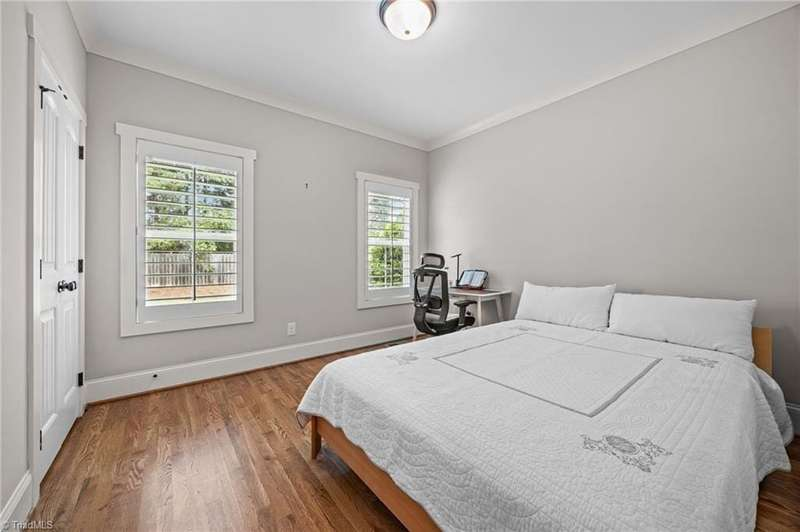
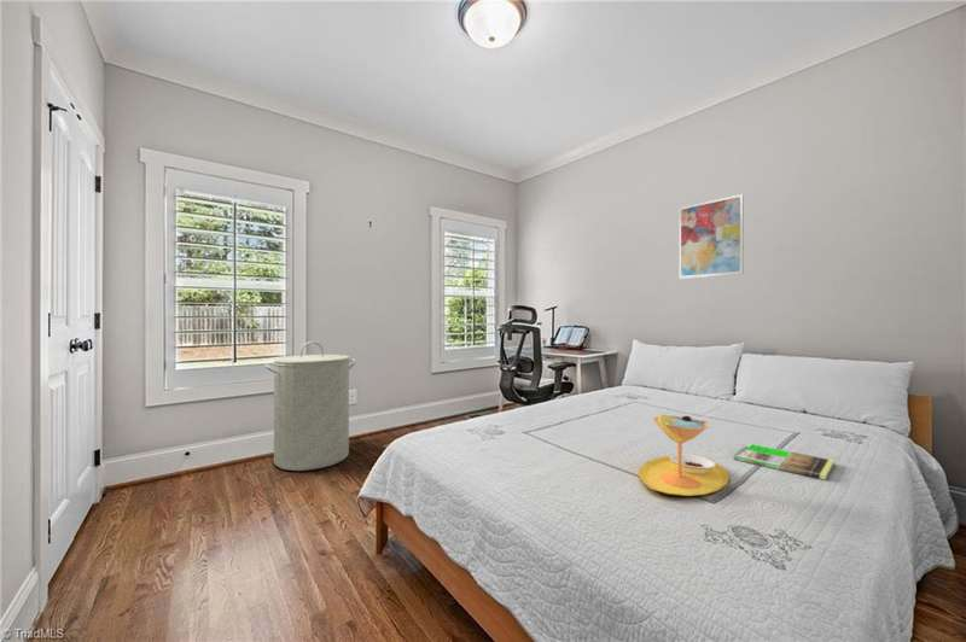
+ laundry hamper [263,340,356,472]
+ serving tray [638,413,731,497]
+ magazine [733,443,836,482]
+ wall art [679,193,745,280]
